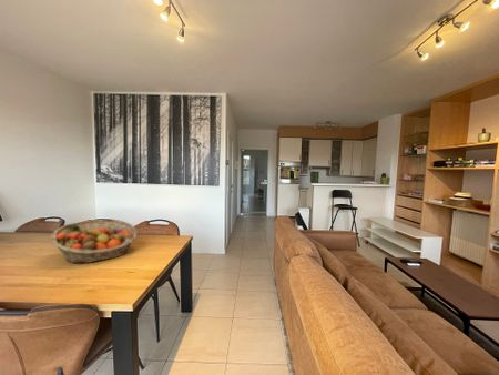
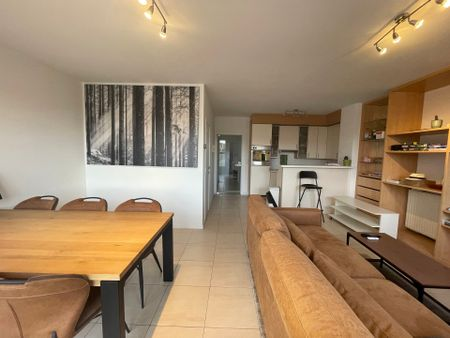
- fruit basket [50,217,139,264]
